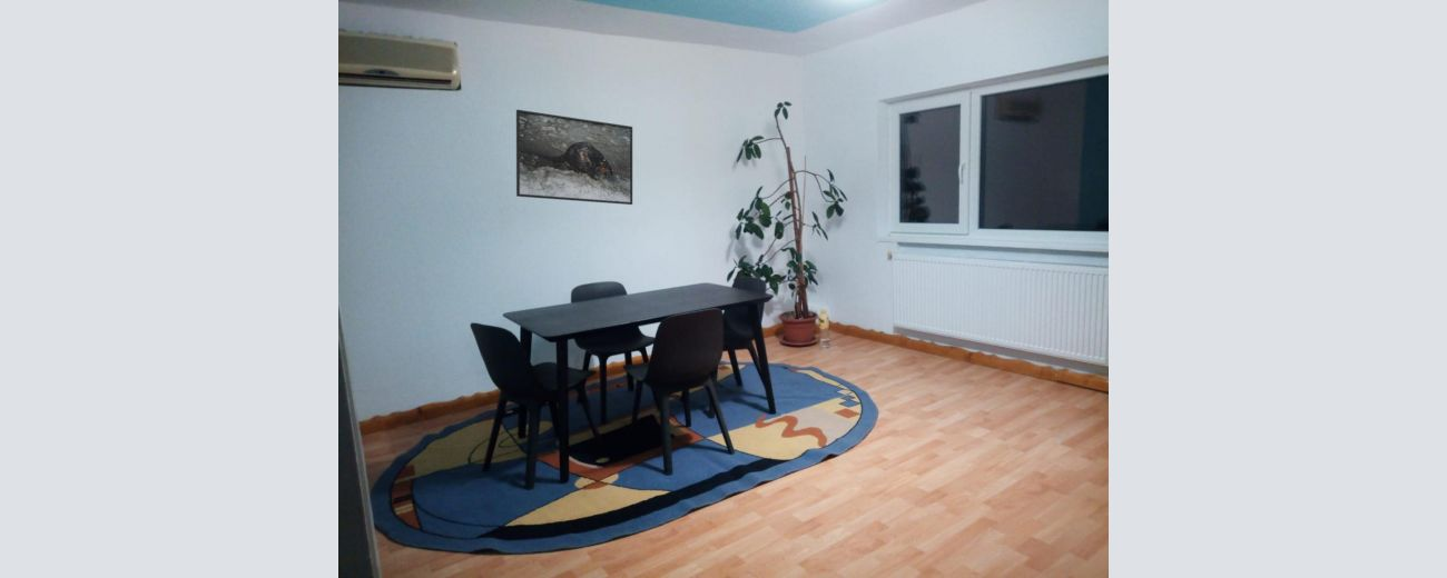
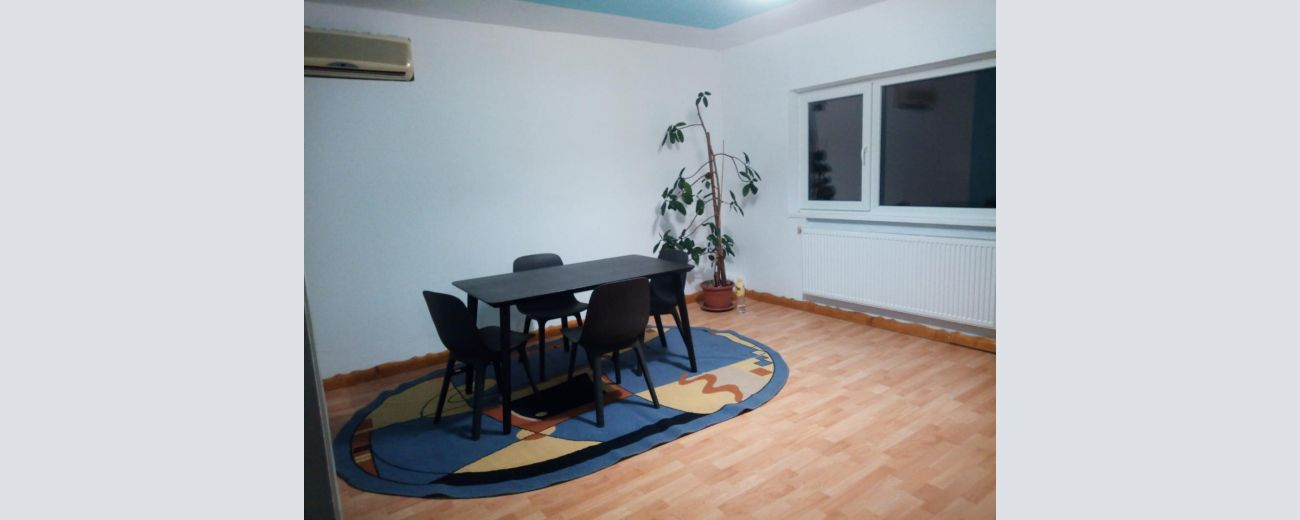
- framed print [515,109,633,206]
